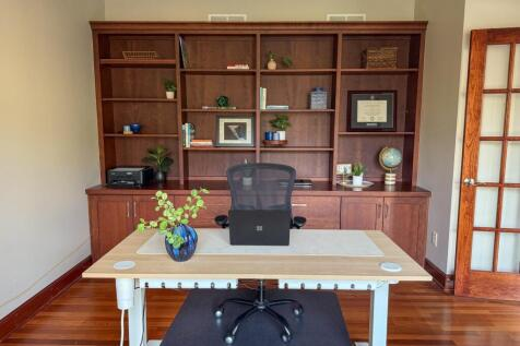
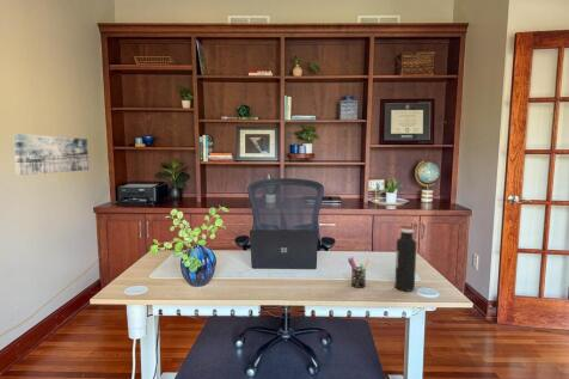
+ pen holder [347,256,371,289]
+ water bottle [393,225,417,292]
+ wall art [12,133,90,176]
